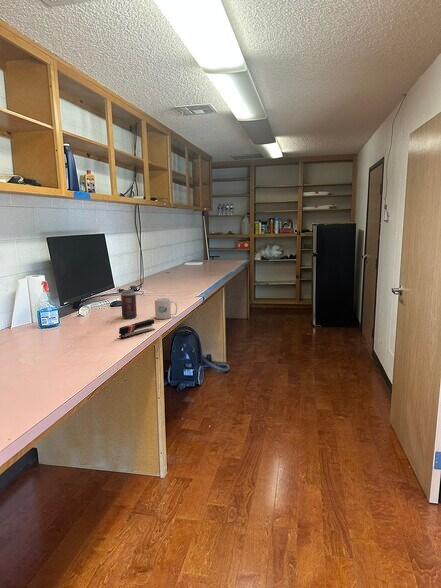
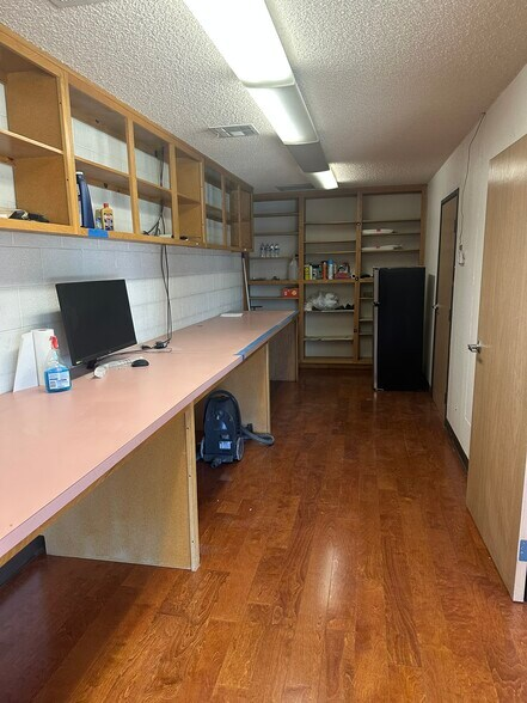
- stapler [118,318,156,339]
- mug [154,297,178,320]
- beverage can [120,289,138,320]
